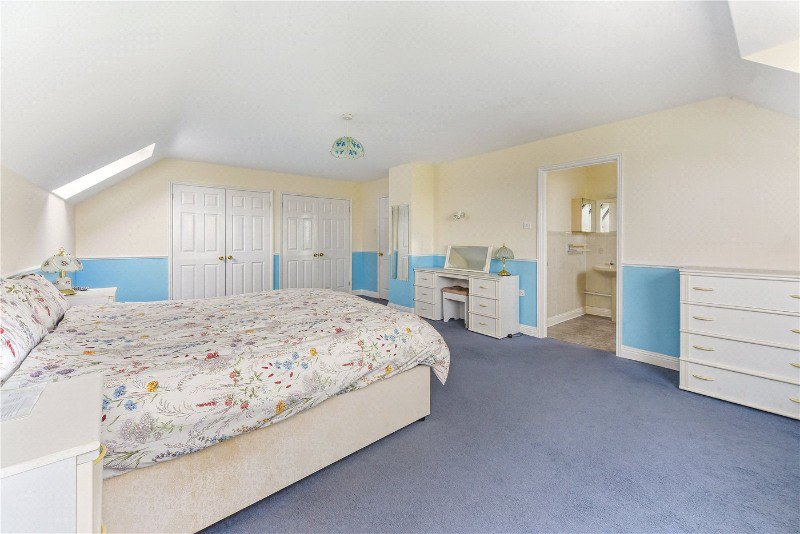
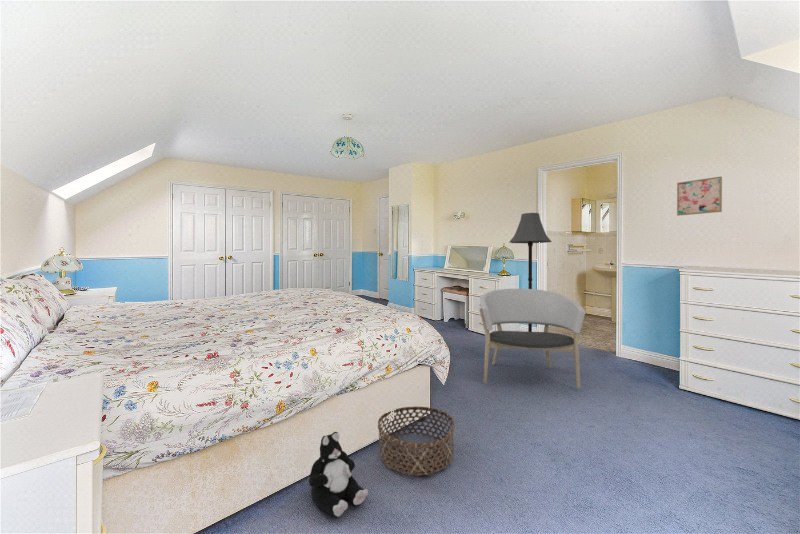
+ wall art [676,176,723,217]
+ plush toy [308,431,369,517]
+ floor lamp [509,212,553,332]
+ armchair [478,288,586,390]
+ basket [377,406,456,477]
